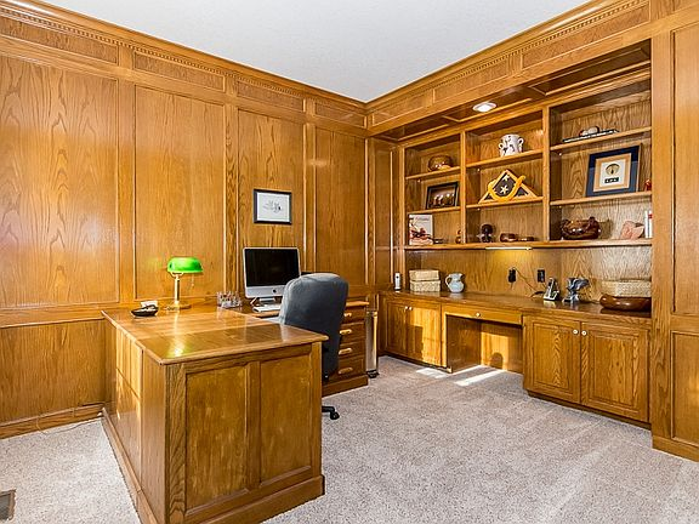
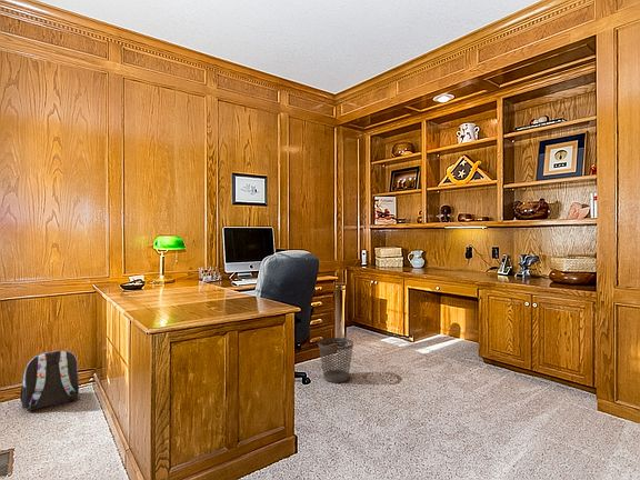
+ wastebasket [318,337,354,383]
+ backpack [19,349,80,412]
